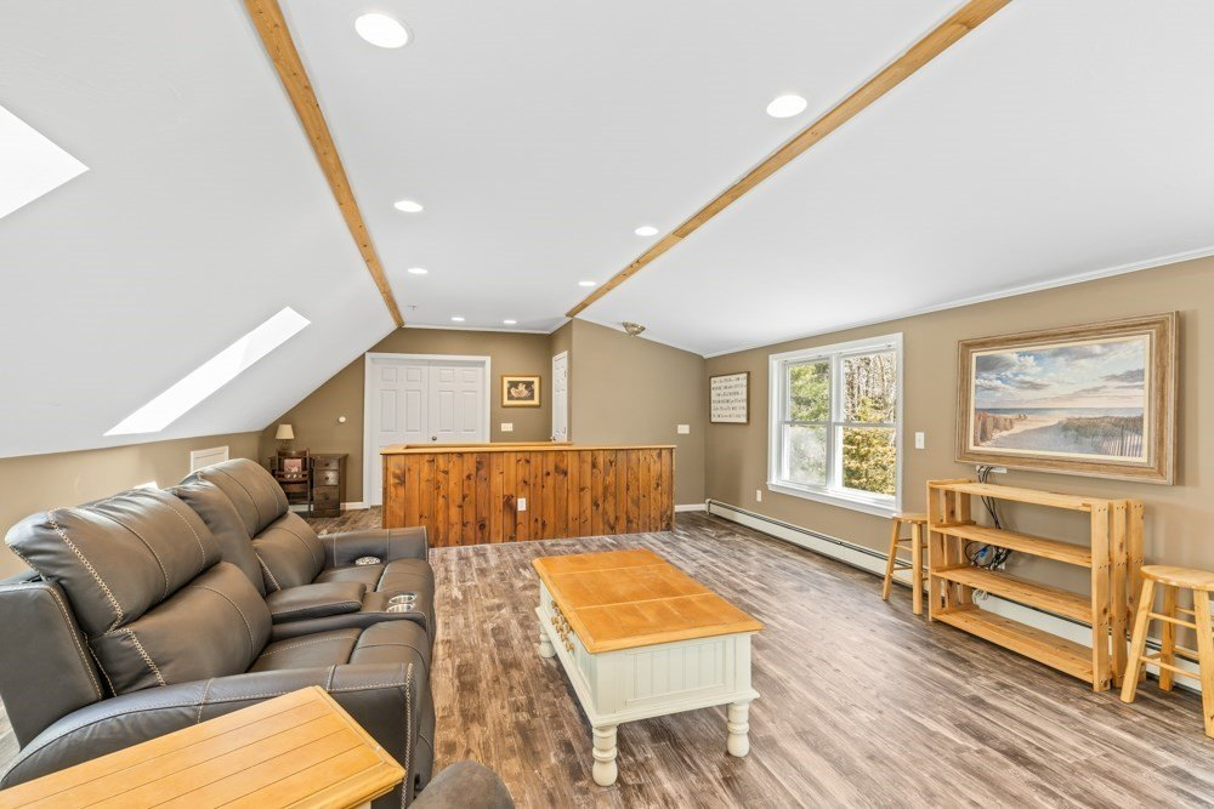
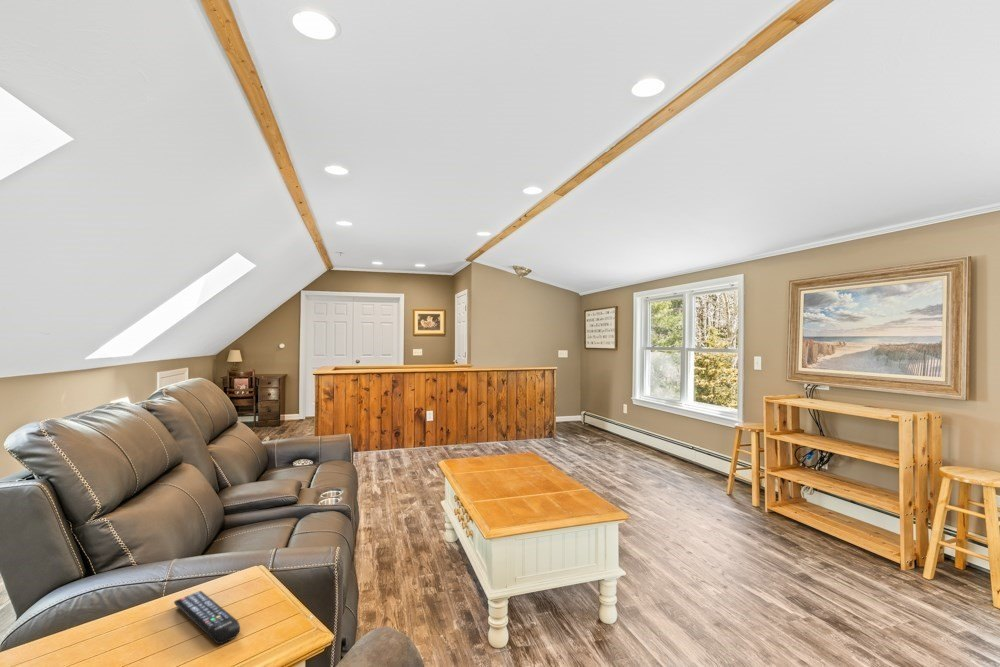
+ remote control [173,590,241,645]
